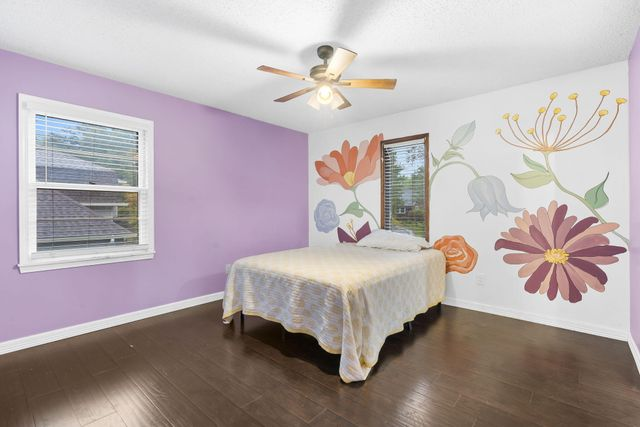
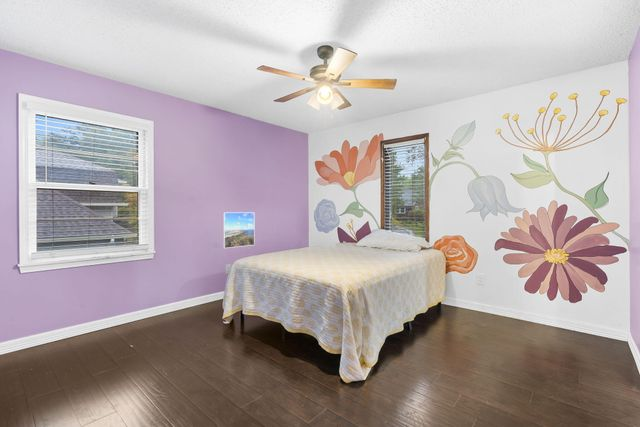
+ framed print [222,211,255,249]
